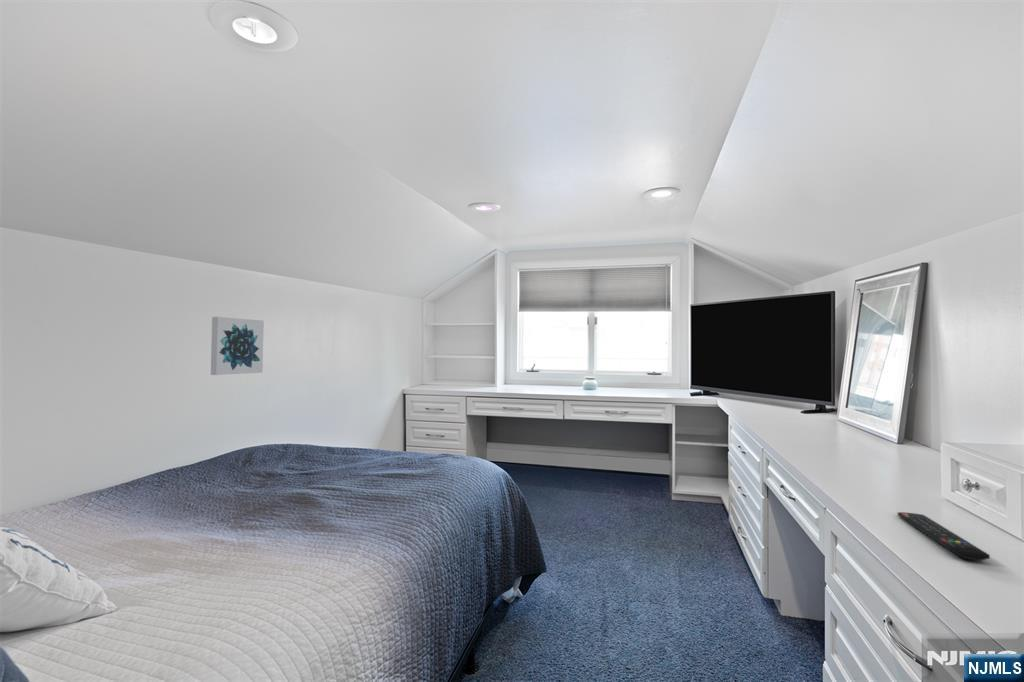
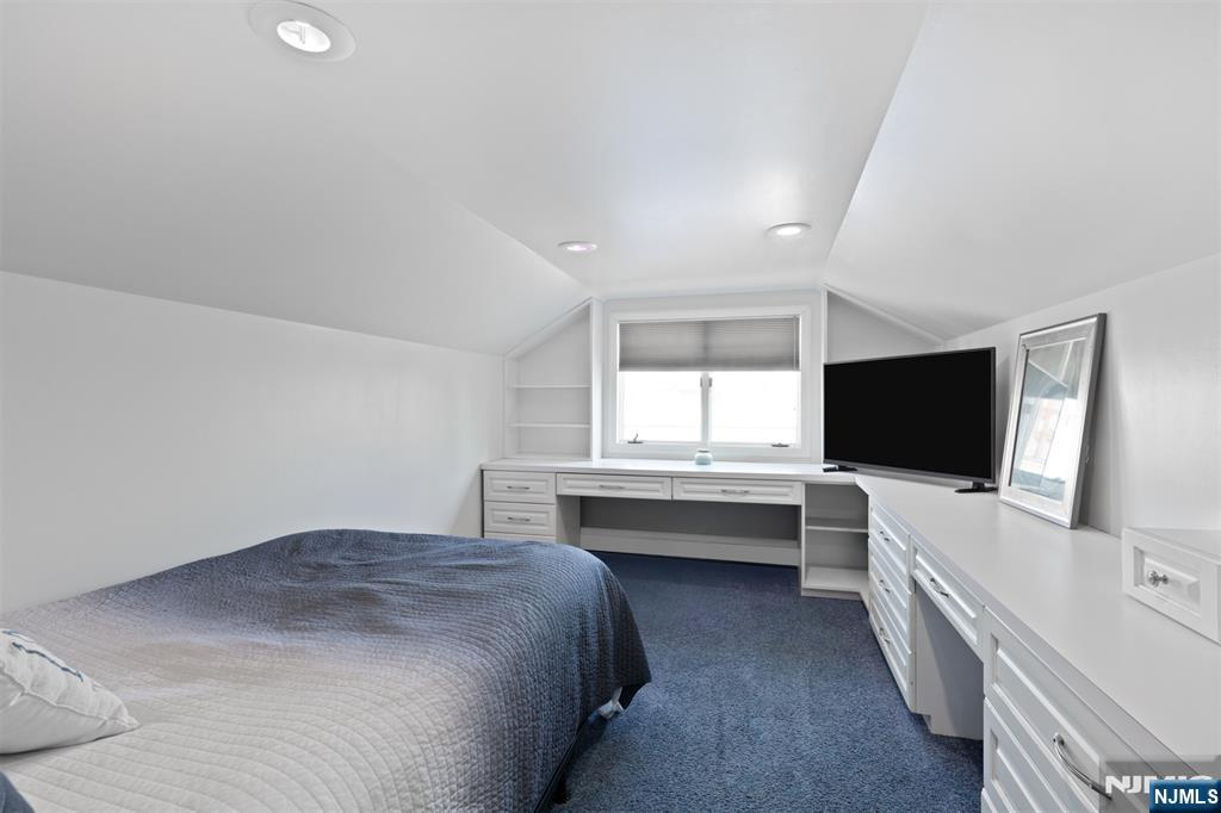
- remote control [897,511,991,561]
- wall art [210,316,265,376]
